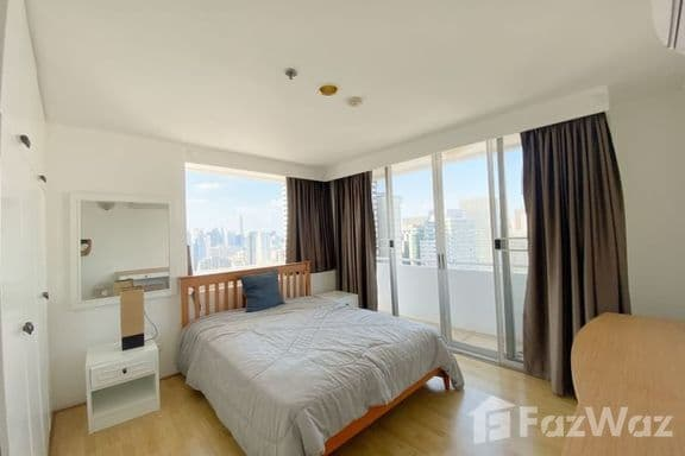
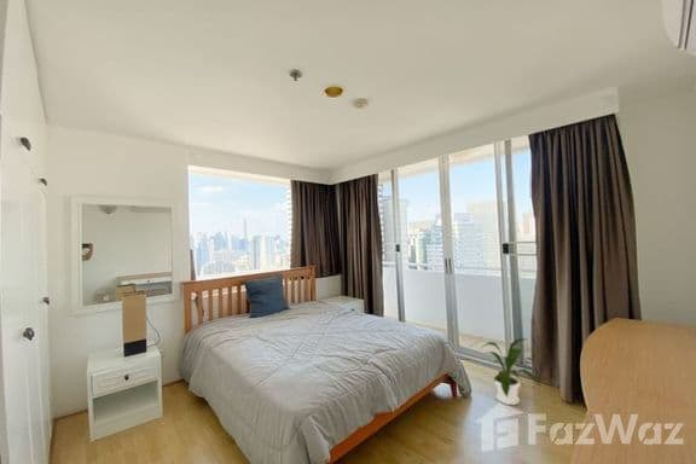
+ house plant [478,337,543,406]
